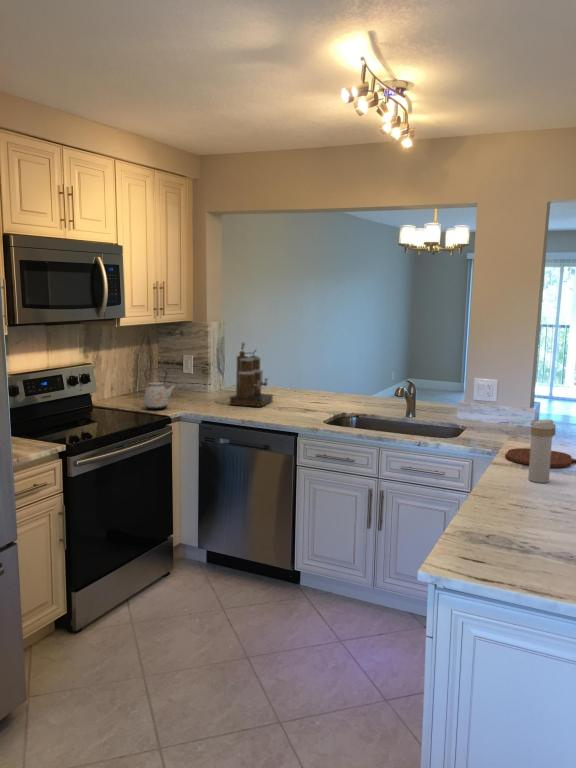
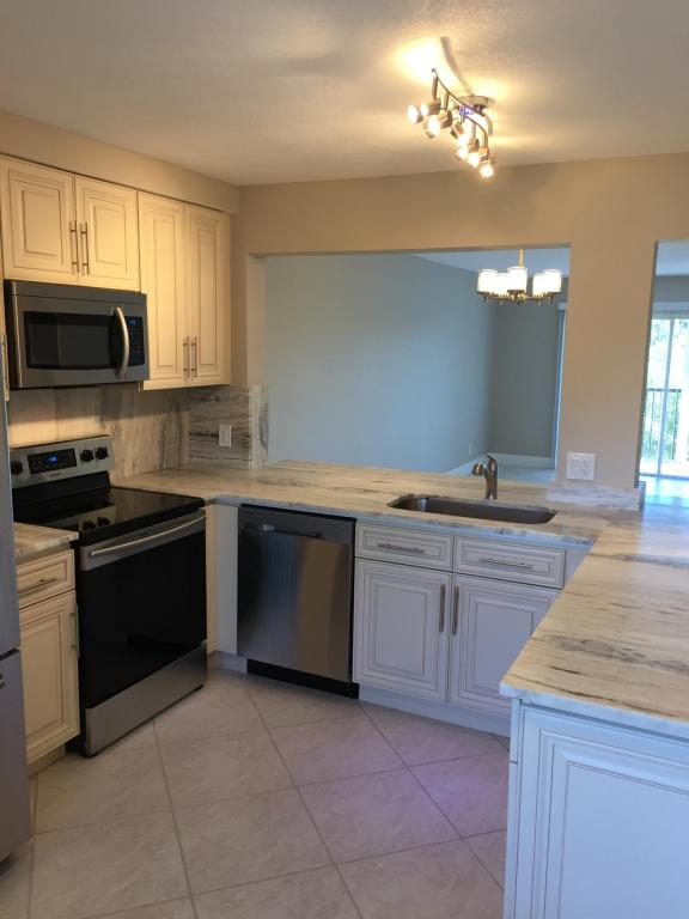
- kettle [143,367,177,410]
- coffee maker [228,341,274,407]
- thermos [527,419,557,484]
- cutting board [504,447,576,468]
